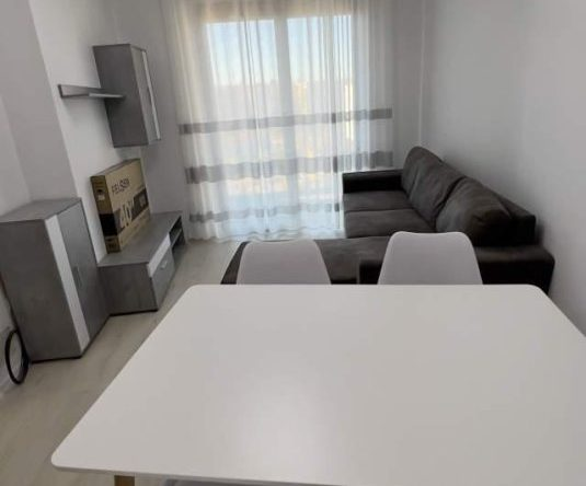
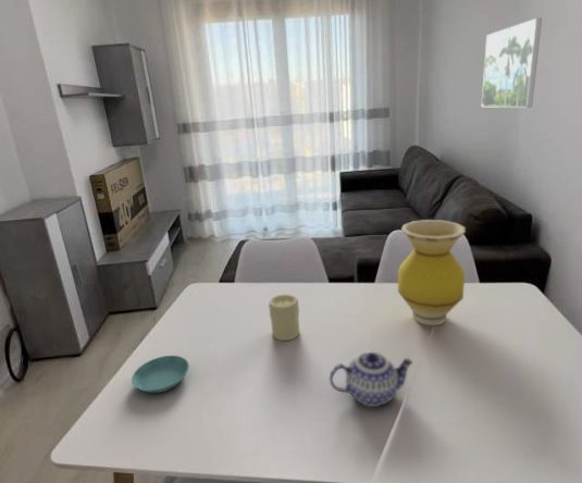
+ saucer [131,355,190,394]
+ candle [268,294,300,342]
+ vase [397,219,467,326]
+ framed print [481,16,543,109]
+ teapot [329,351,413,408]
